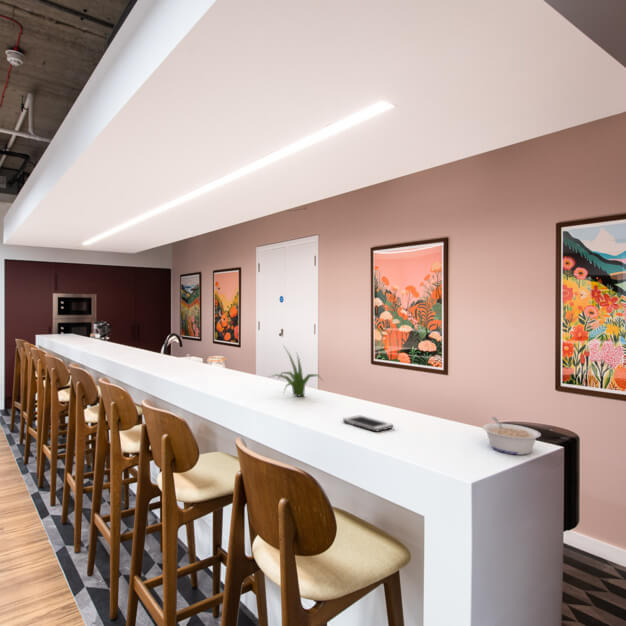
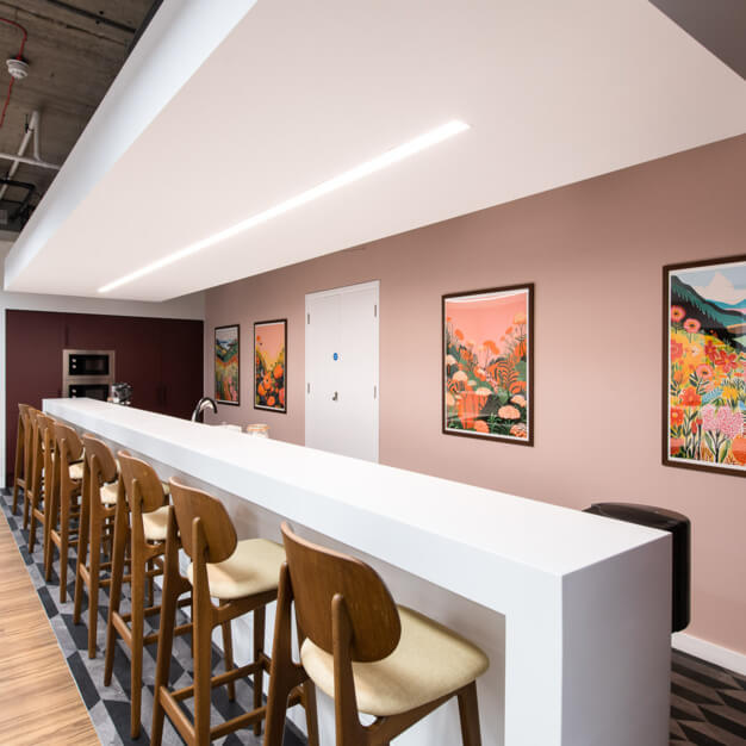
- legume [481,416,542,456]
- plant [267,342,325,398]
- cell phone [342,414,394,433]
